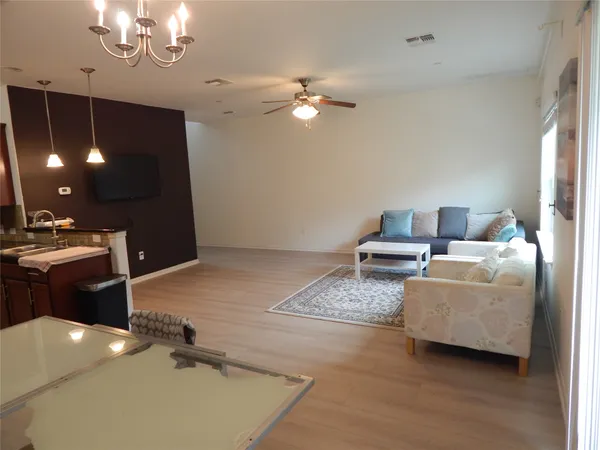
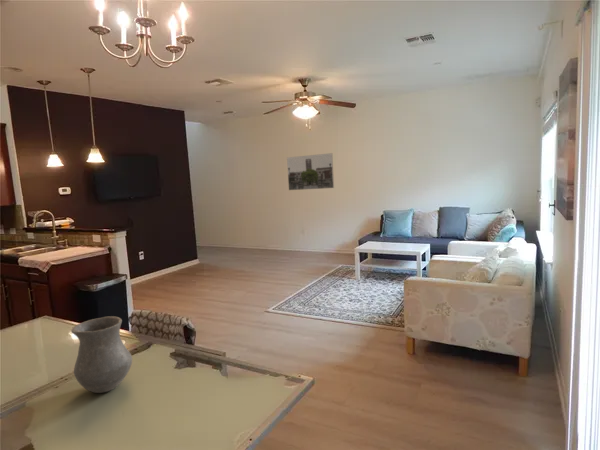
+ vase [70,315,133,394]
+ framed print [286,152,335,191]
